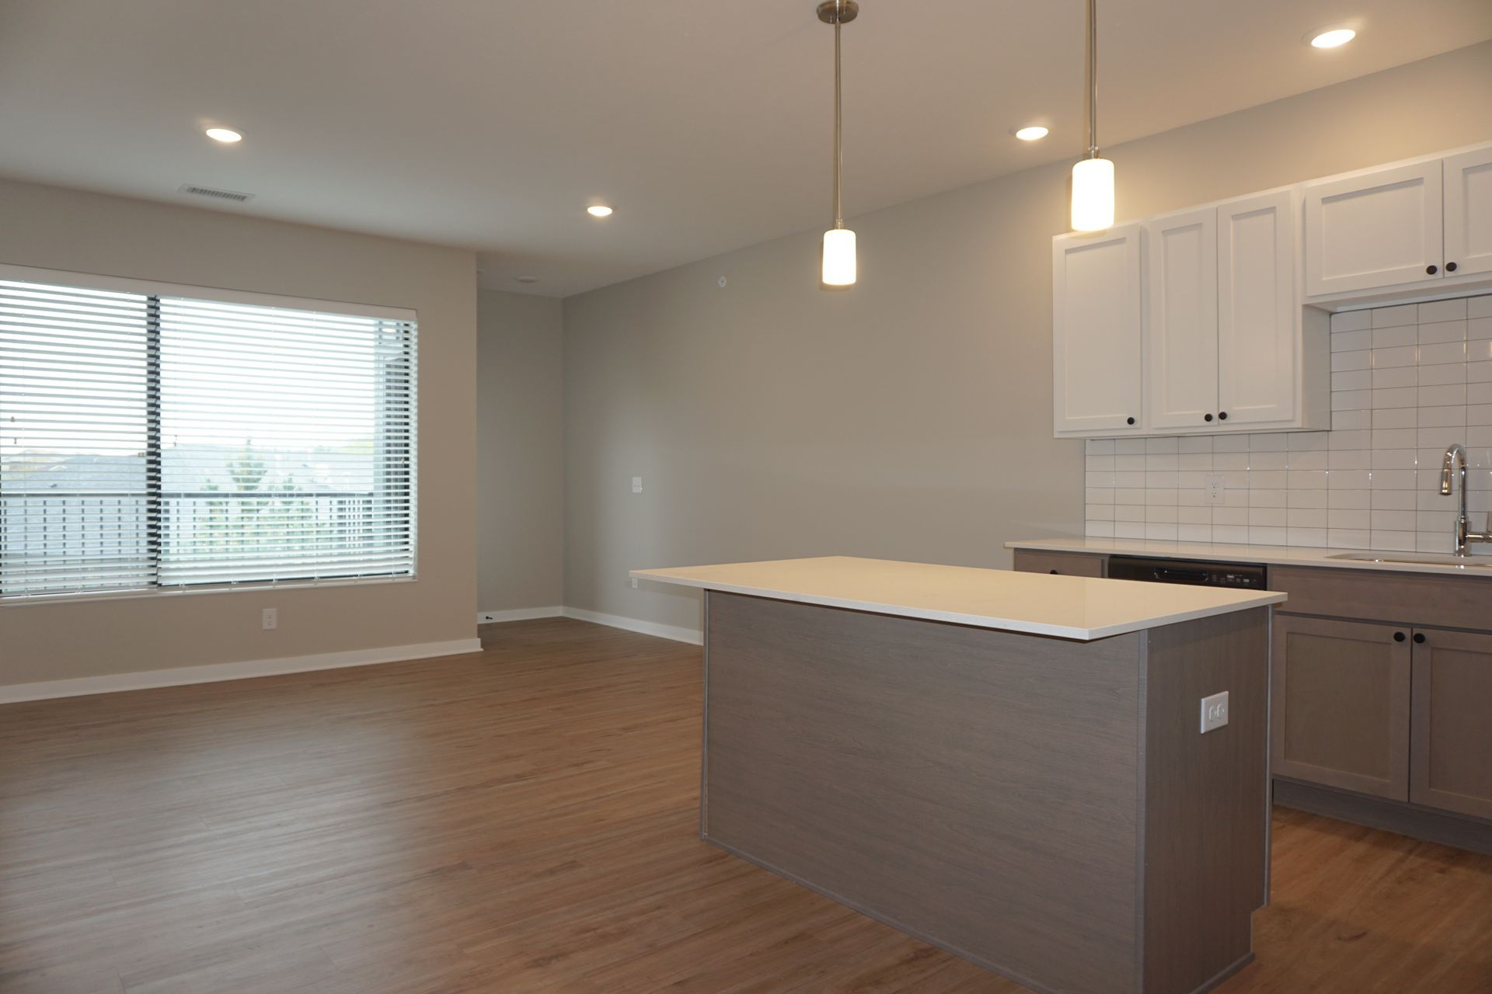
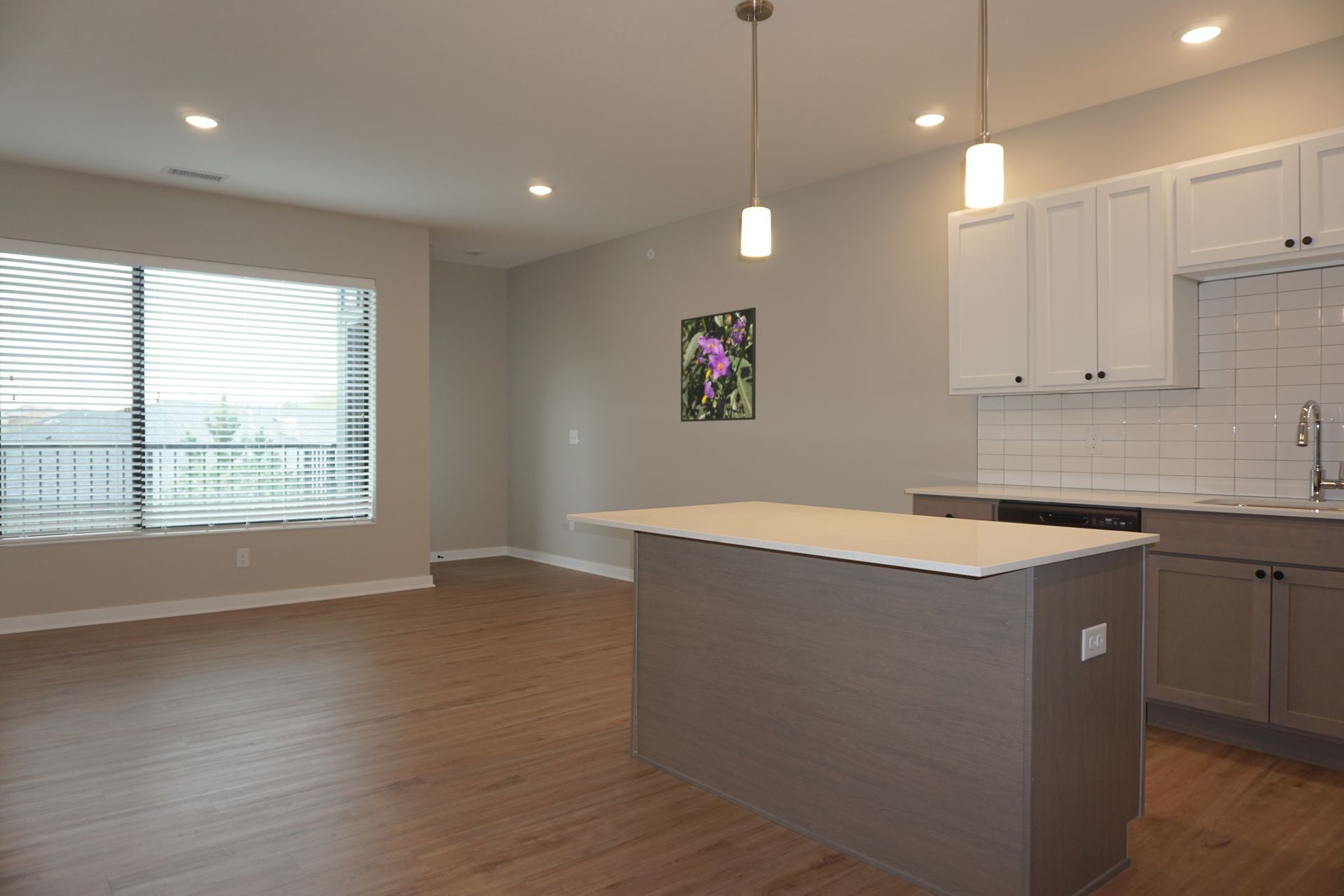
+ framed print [680,307,757,423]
